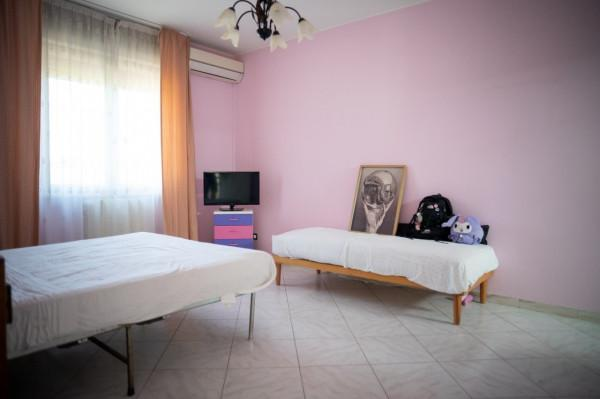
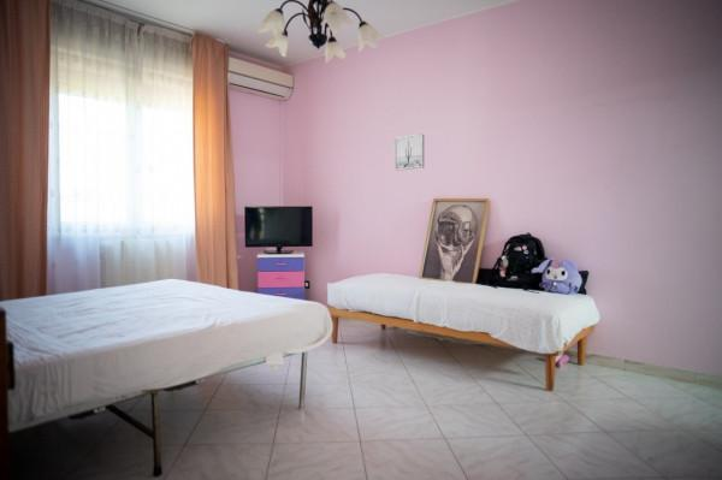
+ wall art [393,132,426,172]
